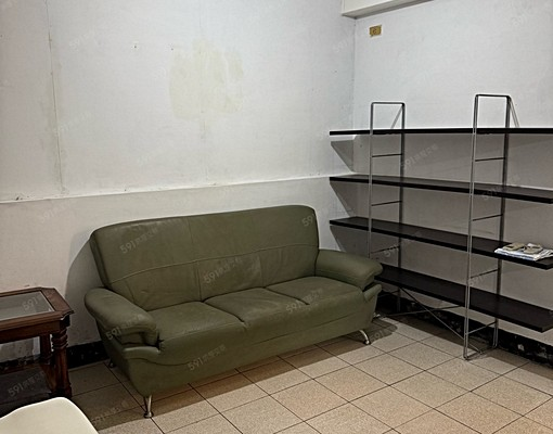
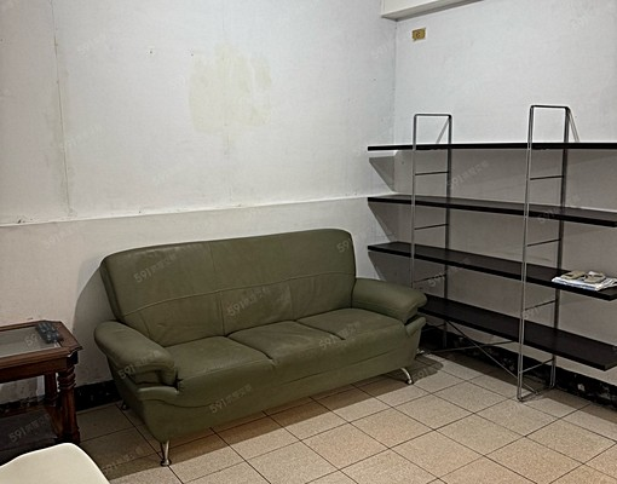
+ remote control [34,321,65,345]
